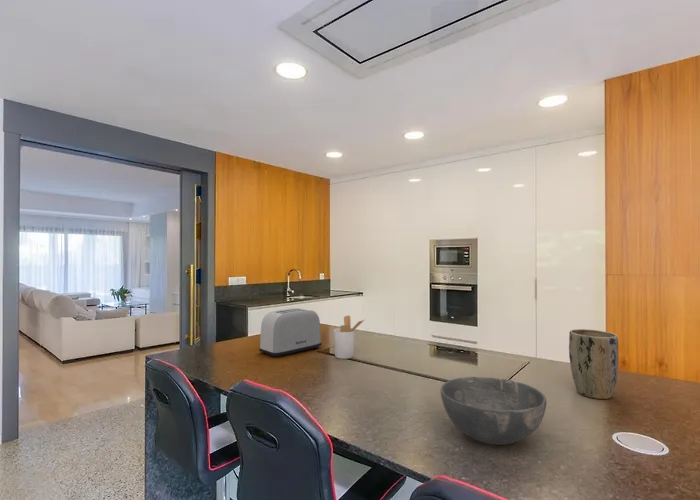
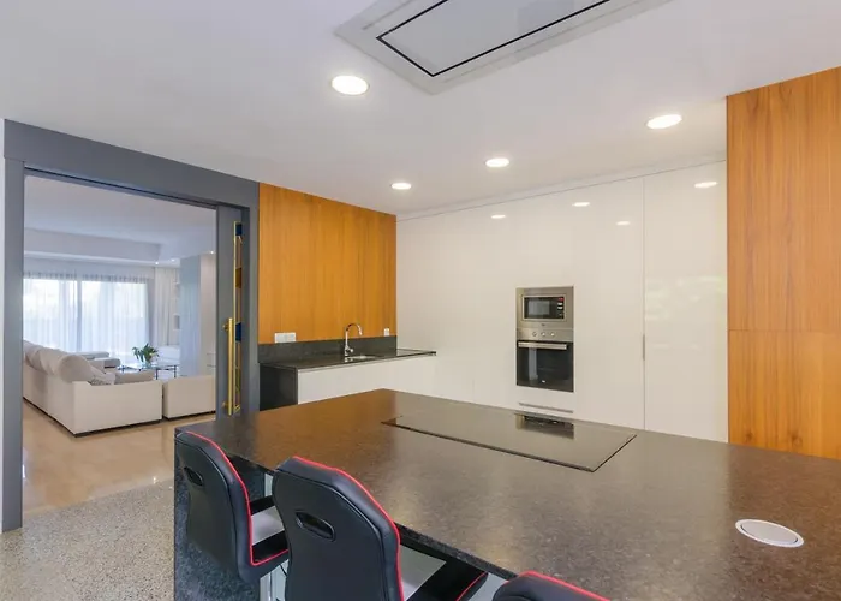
- utensil holder [333,315,365,360]
- plant pot [568,328,620,400]
- toaster [258,307,322,358]
- bowl [439,376,547,446]
